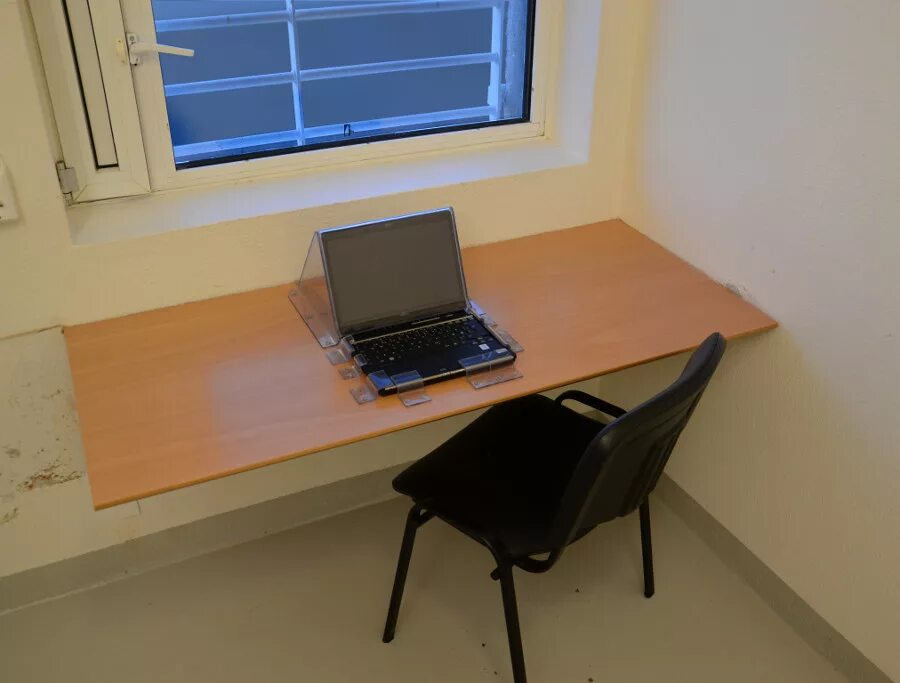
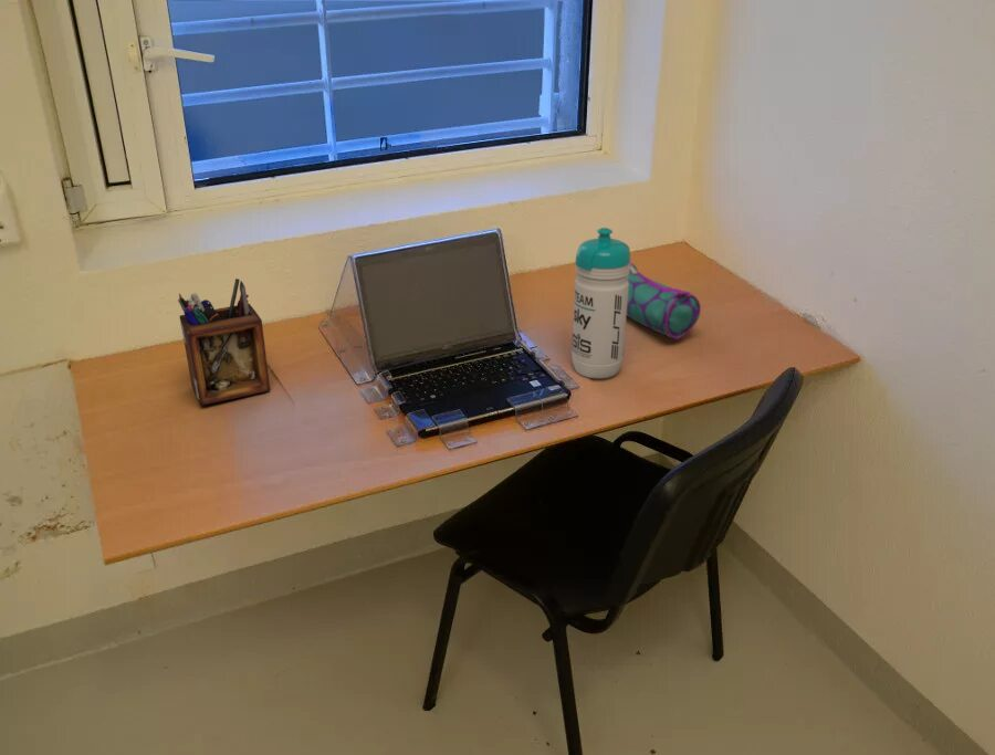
+ pencil case [627,262,702,340]
+ water bottle [570,227,631,379]
+ desk organizer [177,277,271,407]
